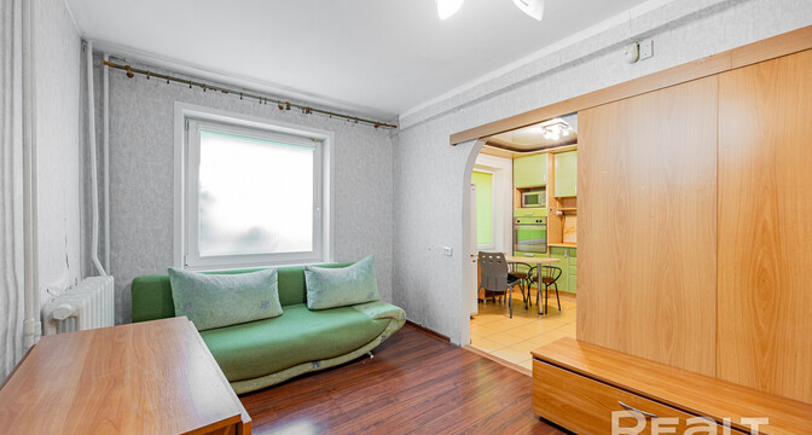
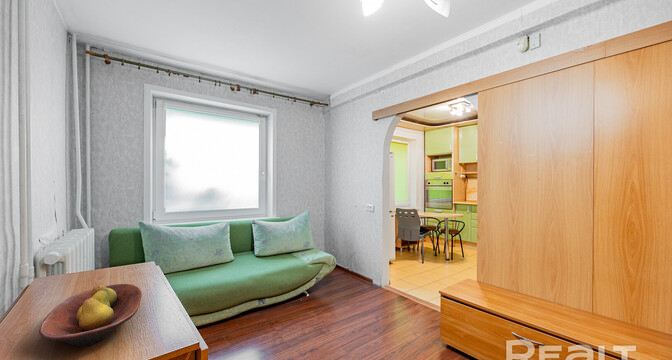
+ fruit bowl [38,283,143,347]
